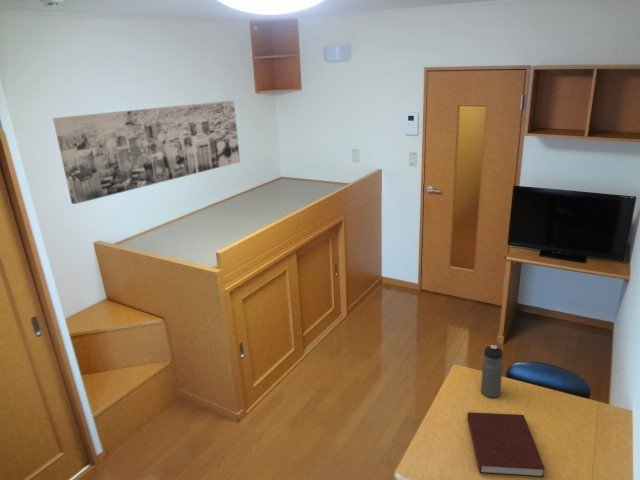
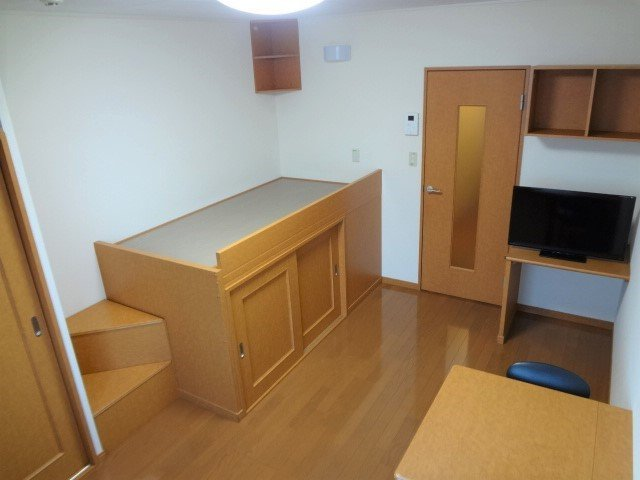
- water bottle [480,344,504,398]
- wall art [52,100,241,205]
- notebook [466,411,546,478]
